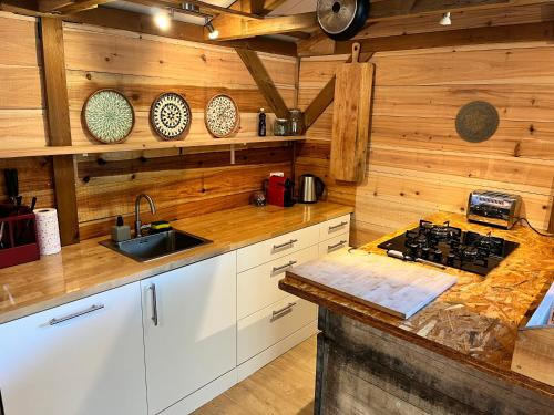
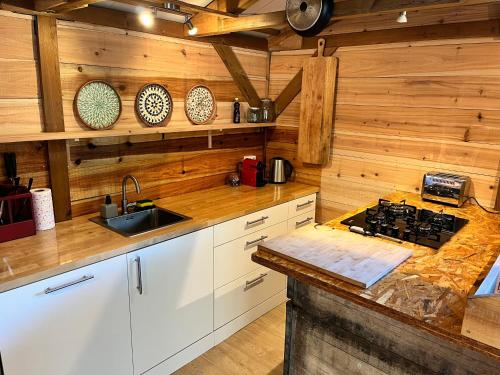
- decorative plate [453,100,501,144]
